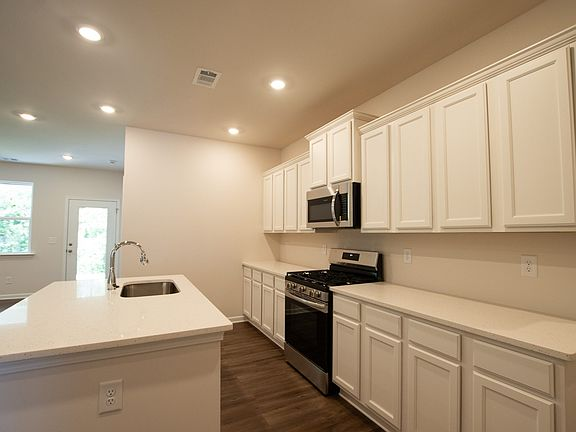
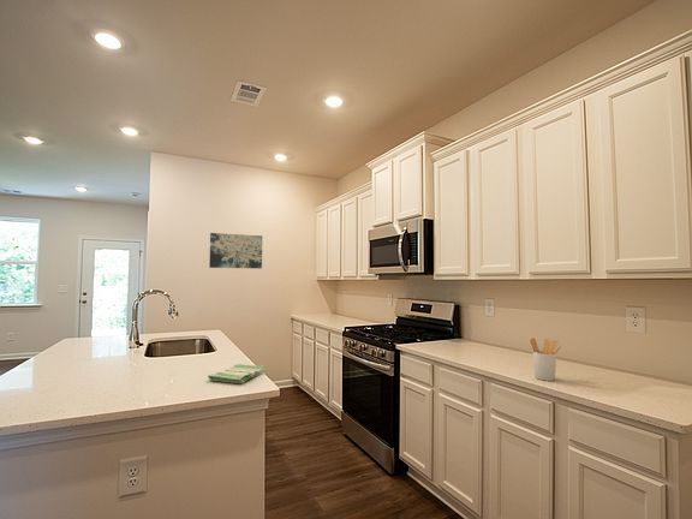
+ wall art [208,232,263,269]
+ dish towel [207,363,268,384]
+ utensil holder [529,336,562,382]
